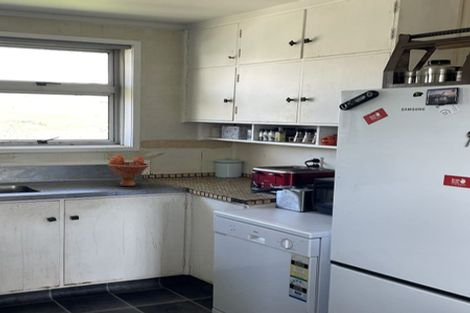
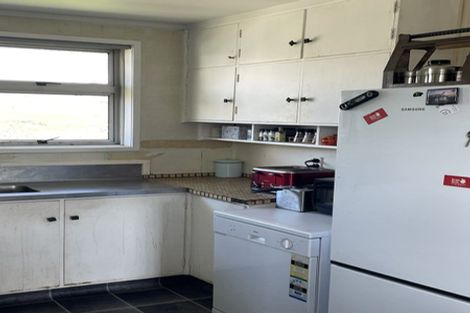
- fruit bowl [106,154,150,187]
